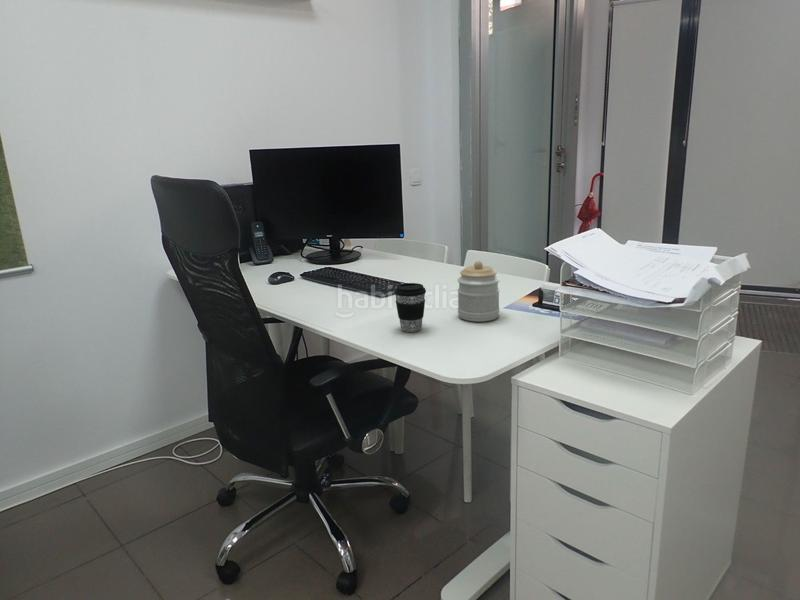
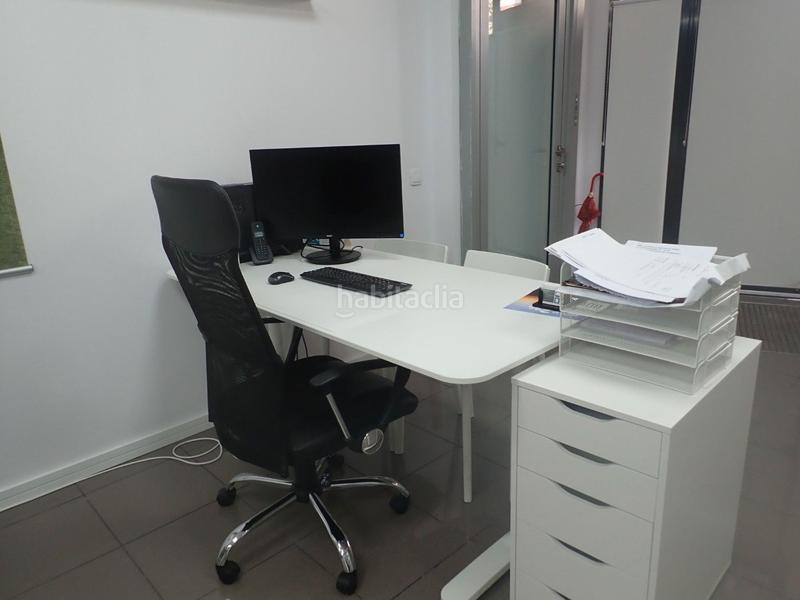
- coffee cup [393,282,427,333]
- jar [456,260,501,322]
